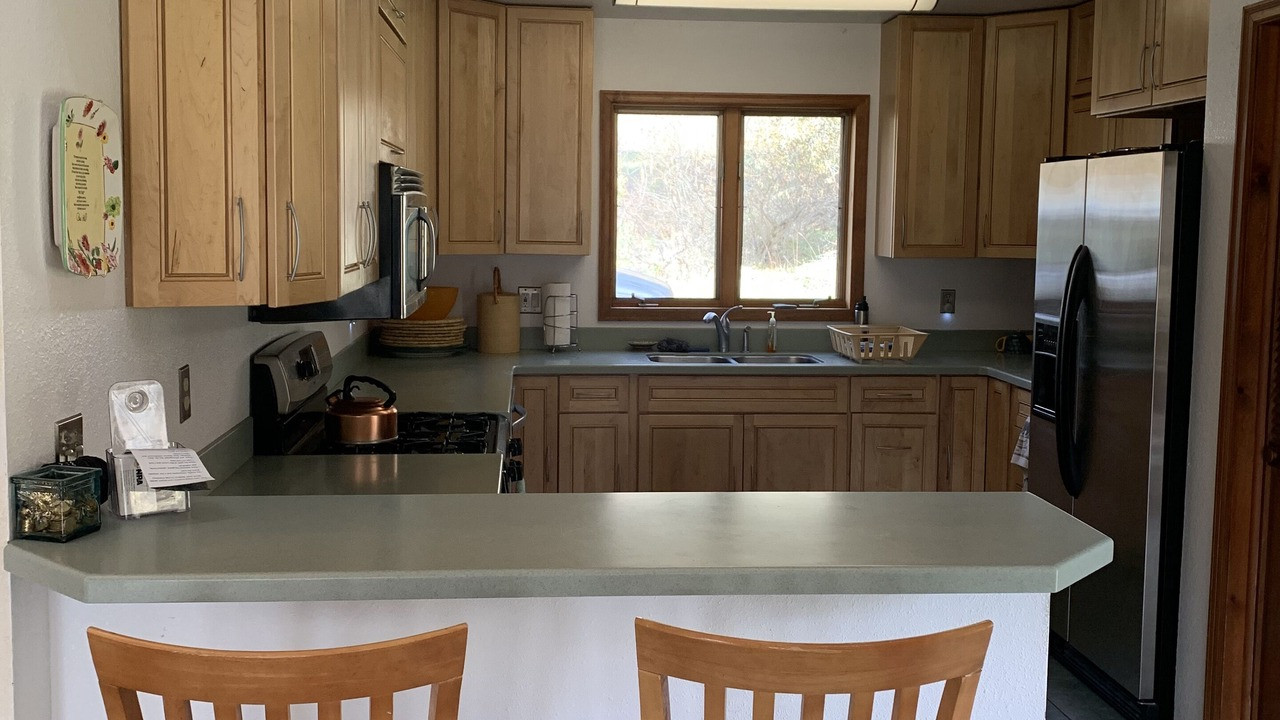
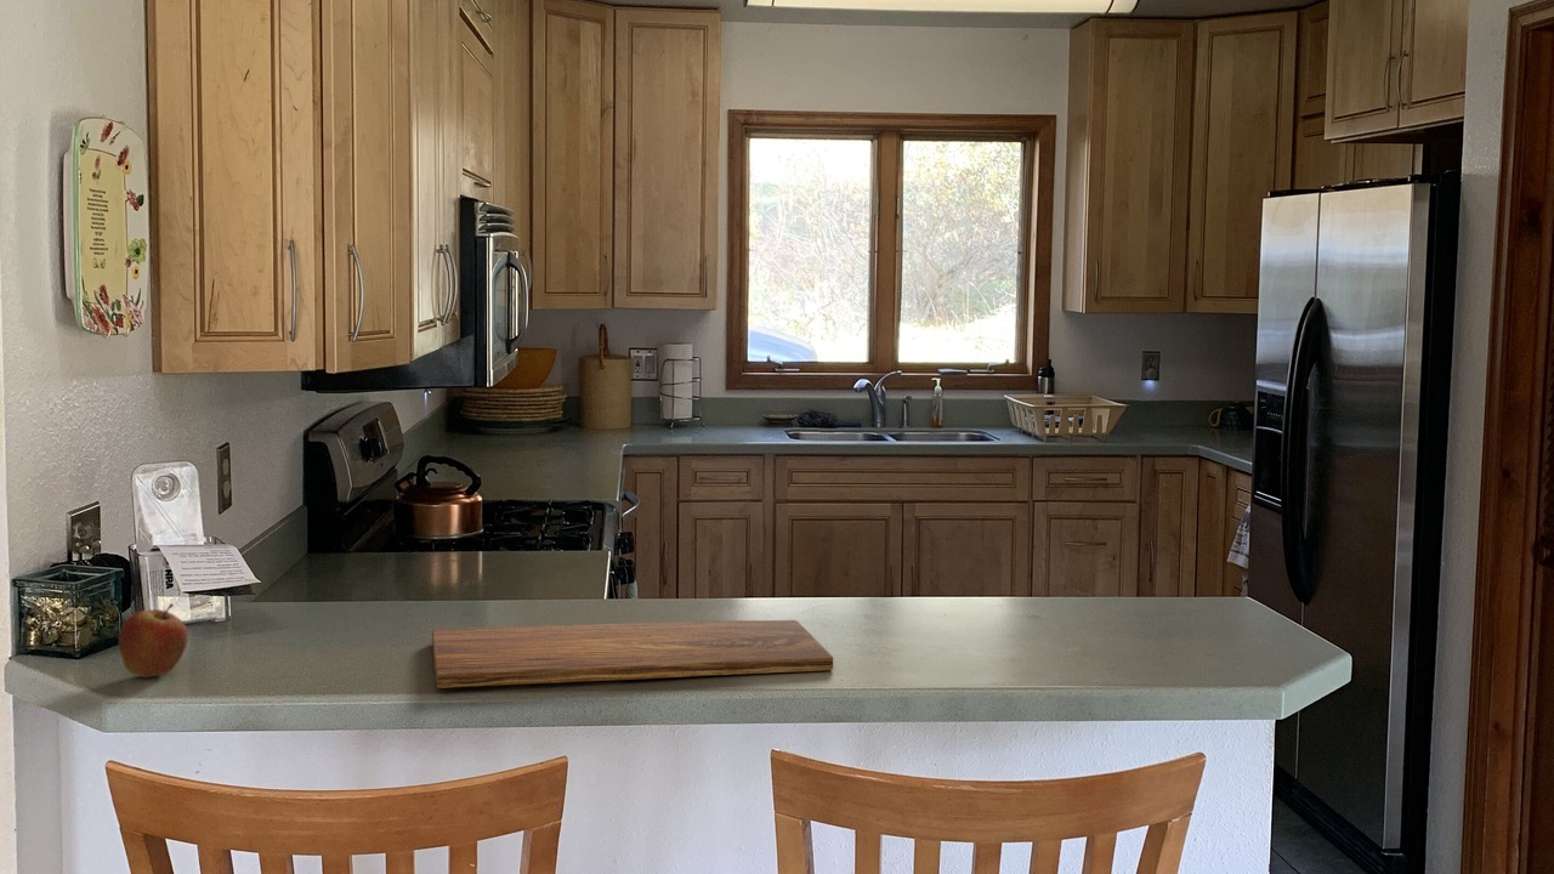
+ cutting board [431,619,834,689]
+ fruit [118,602,189,679]
